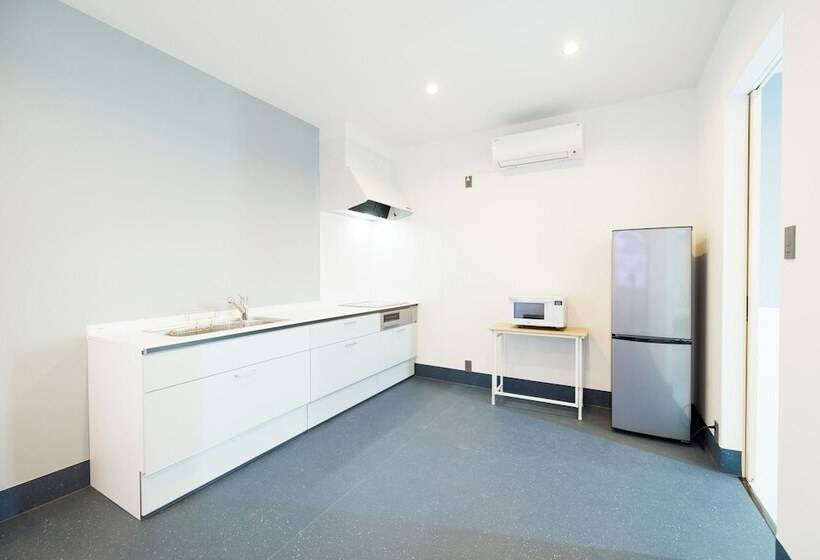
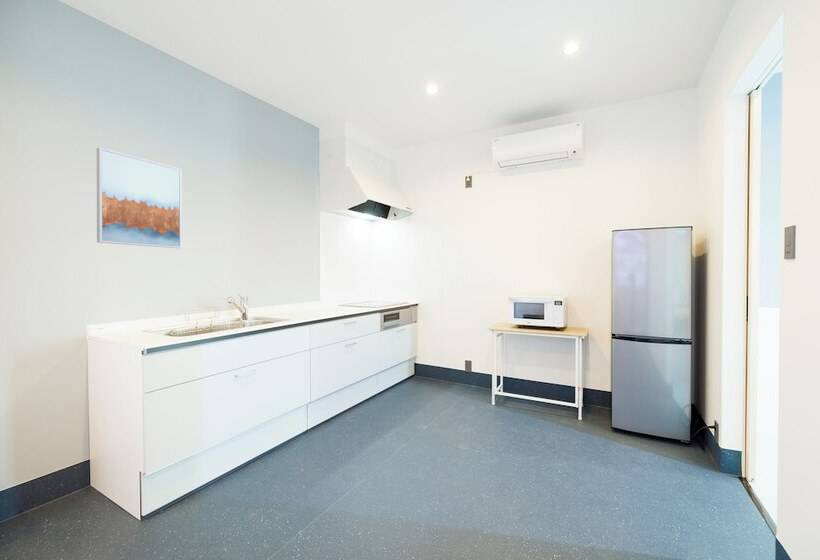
+ wall art [96,147,183,249]
